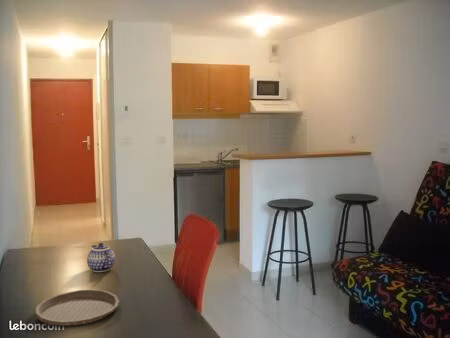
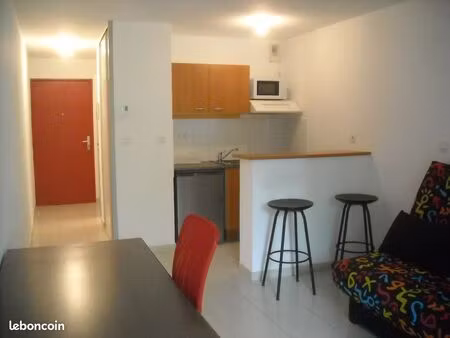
- plate [34,288,120,326]
- teapot [86,242,116,273]
